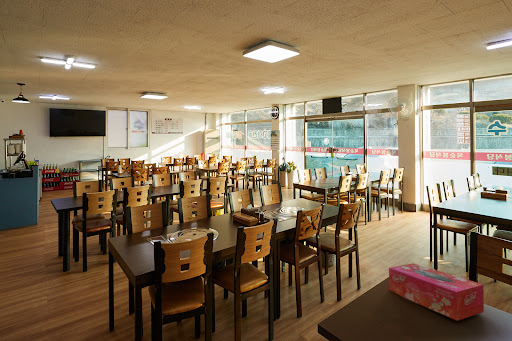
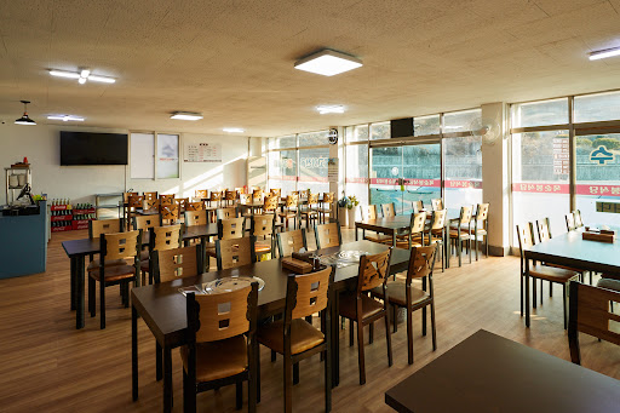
- tissue box [388,262,485,322]
